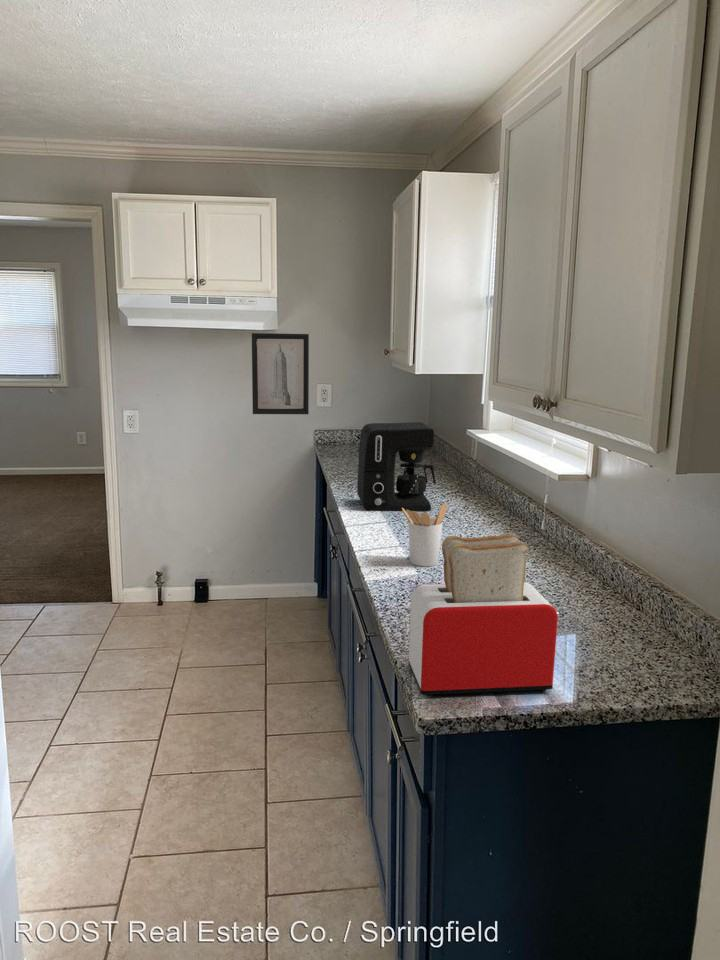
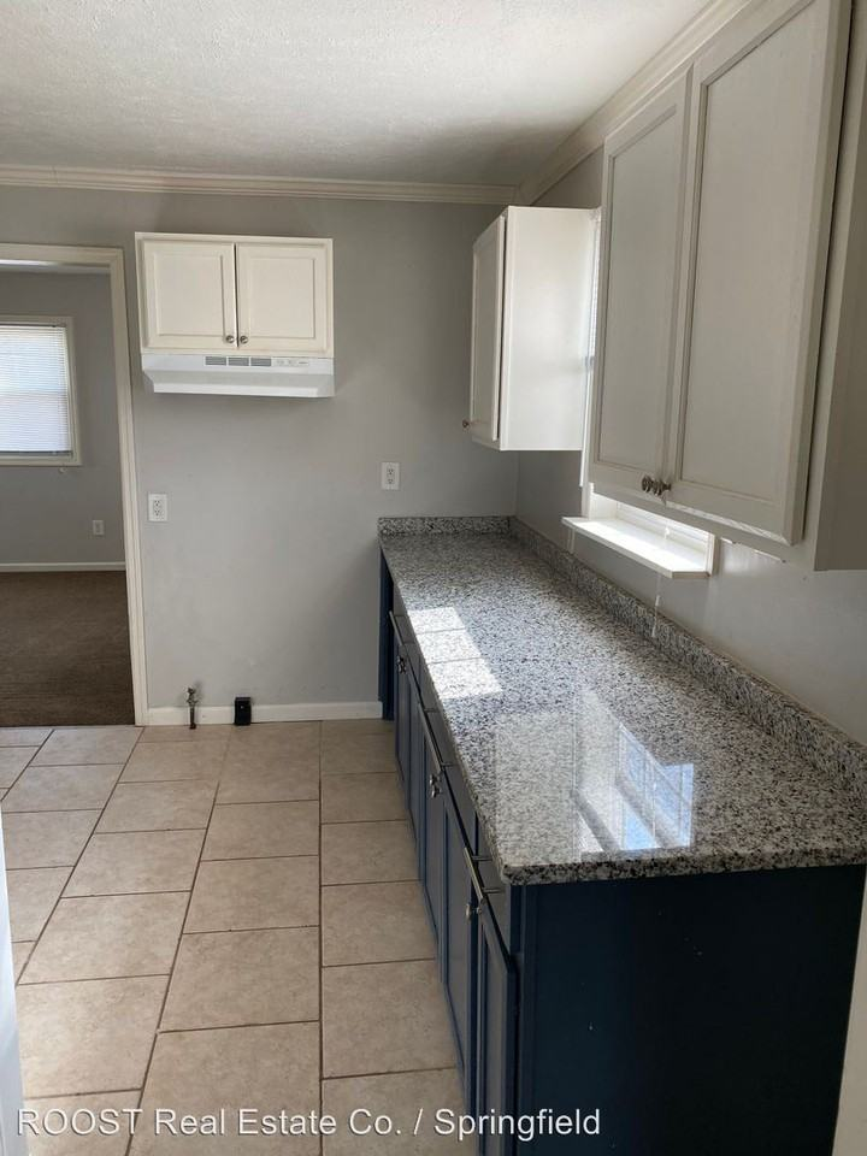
- wall art [251,332,310,415]
- coffee maker [356,421,436,512]
- utensil holder [402,502,448,568]
- toaster [408,533,560,697]
